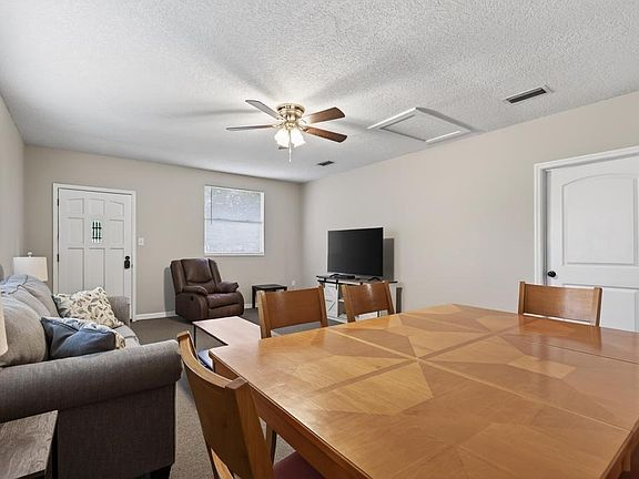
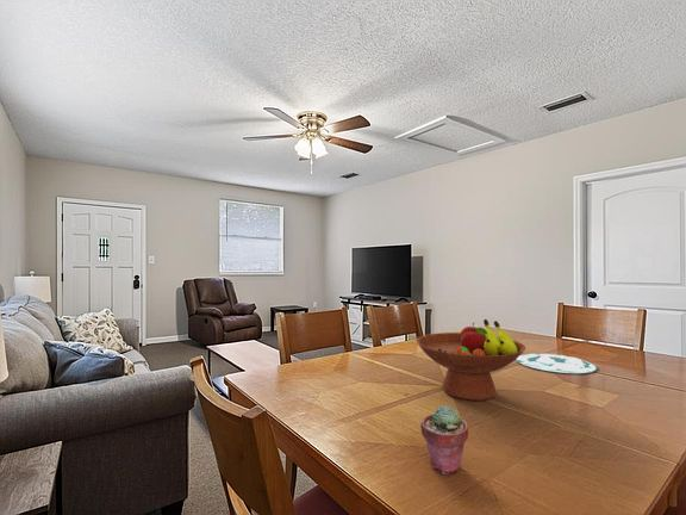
+ plate [516,353,598,374]
+ potted succulent [419,404,469,476]
+ fruit bowl [416,318,526,402]
